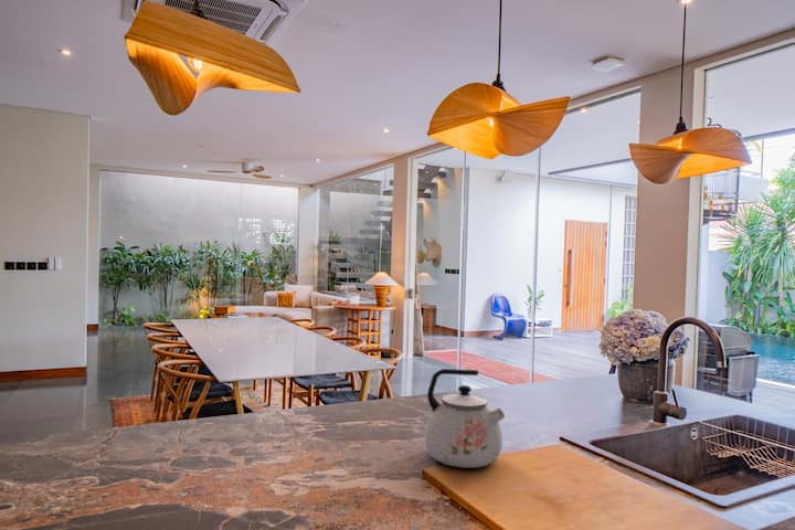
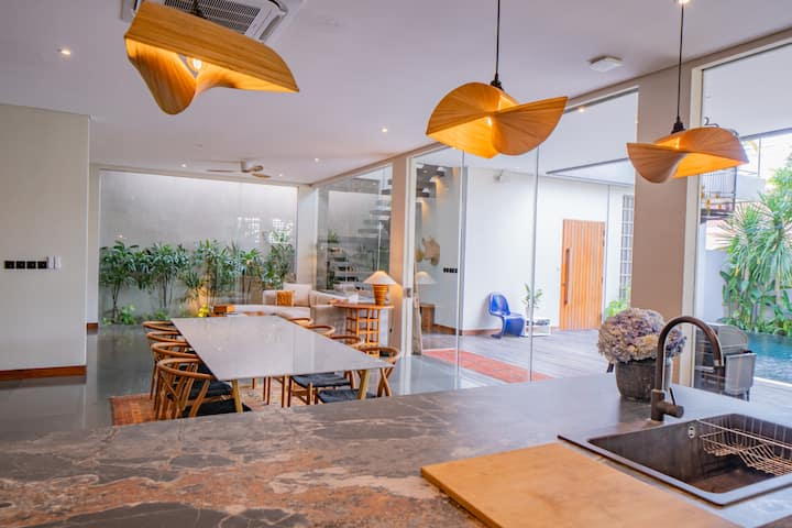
- kettle [424,368,506,469]
